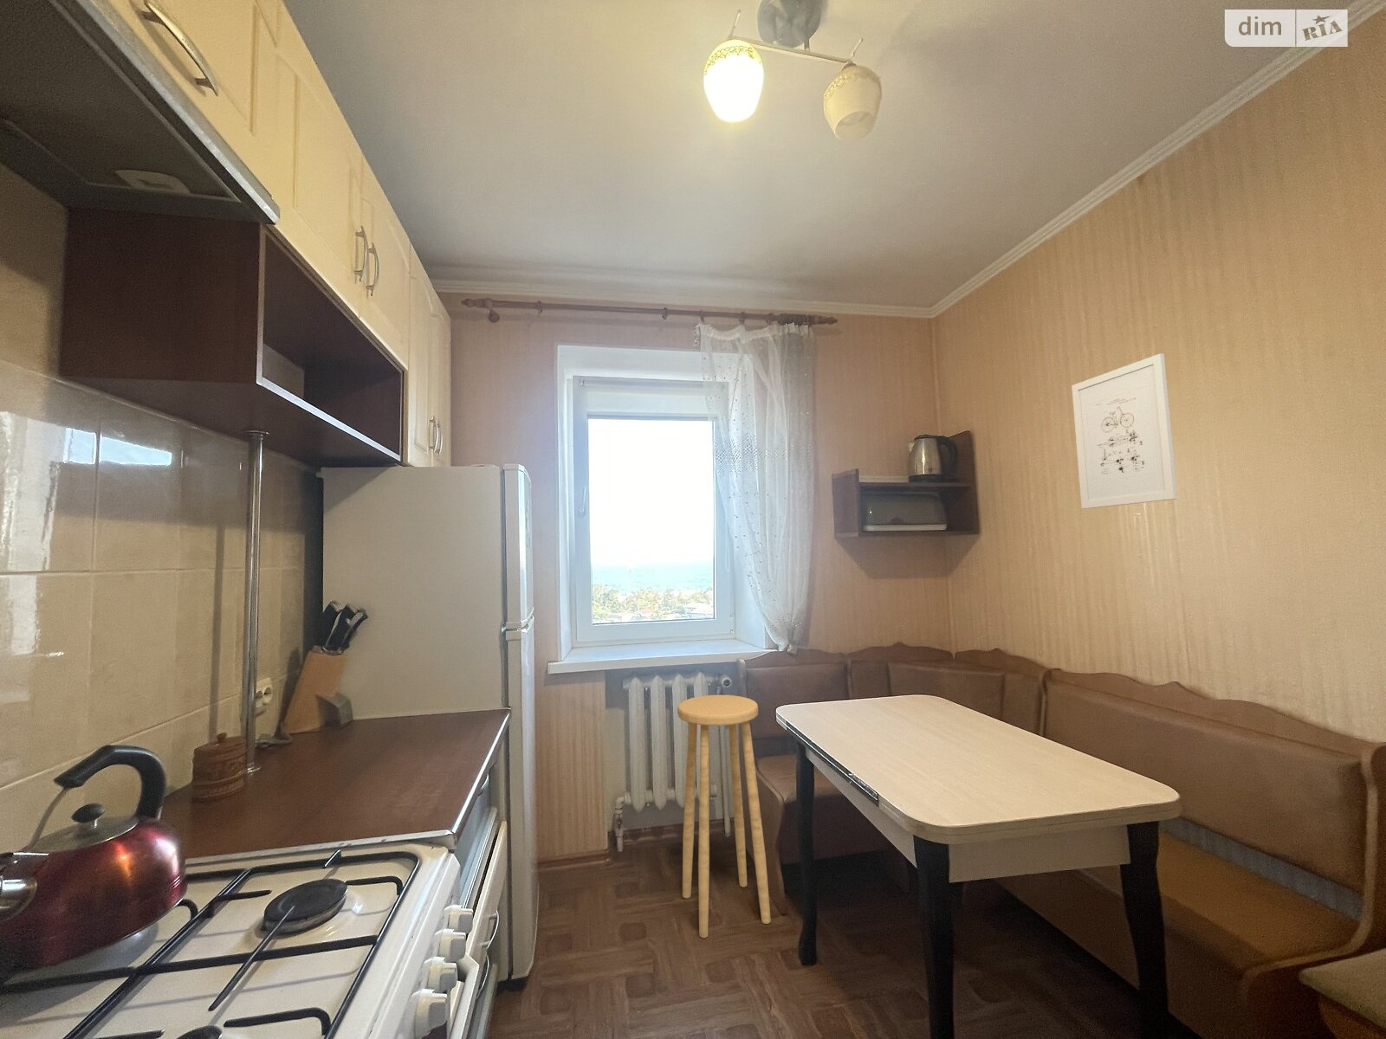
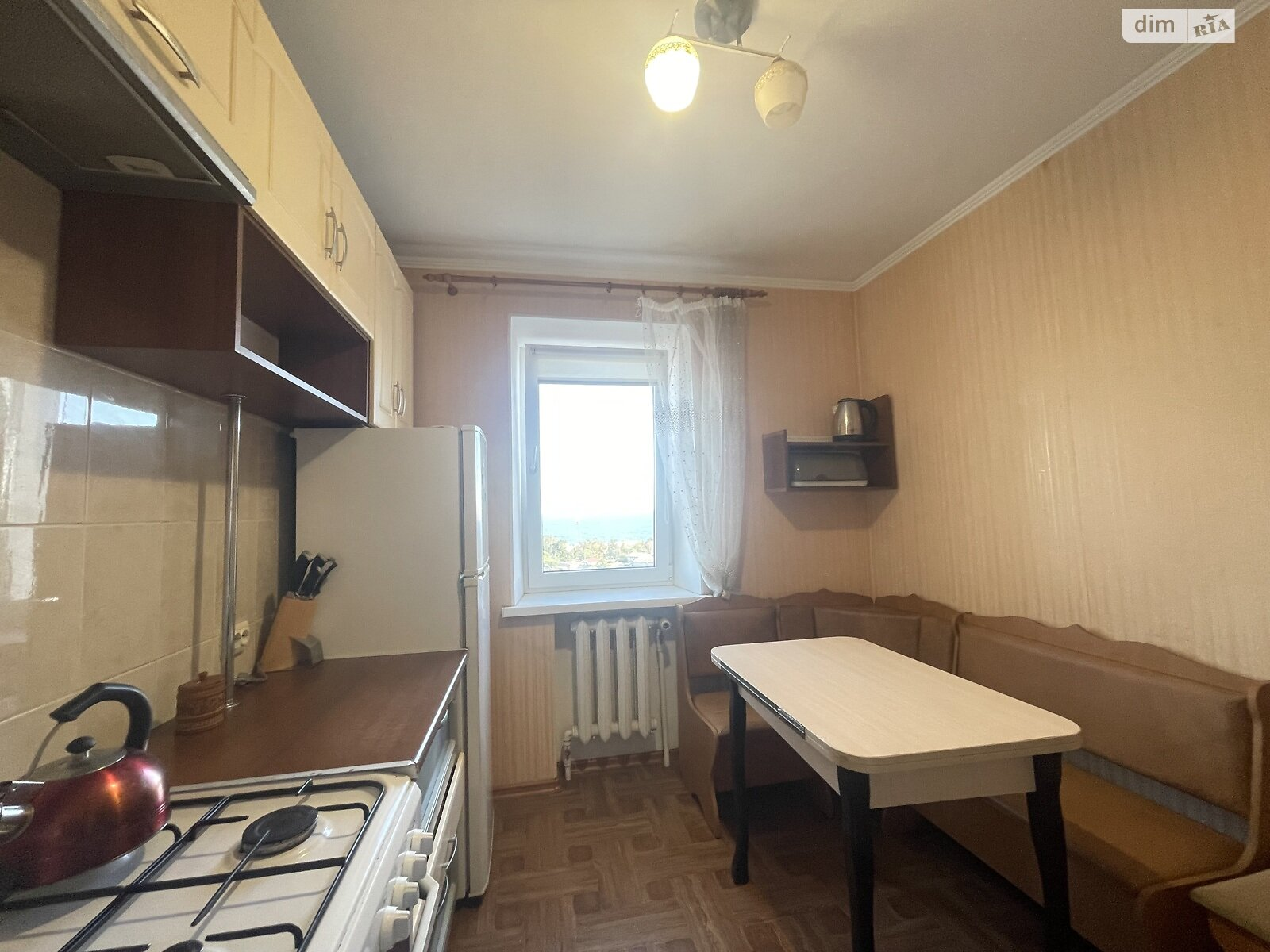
- stool [677,694,772,939]
- wall art [1071,354,1178,510]
